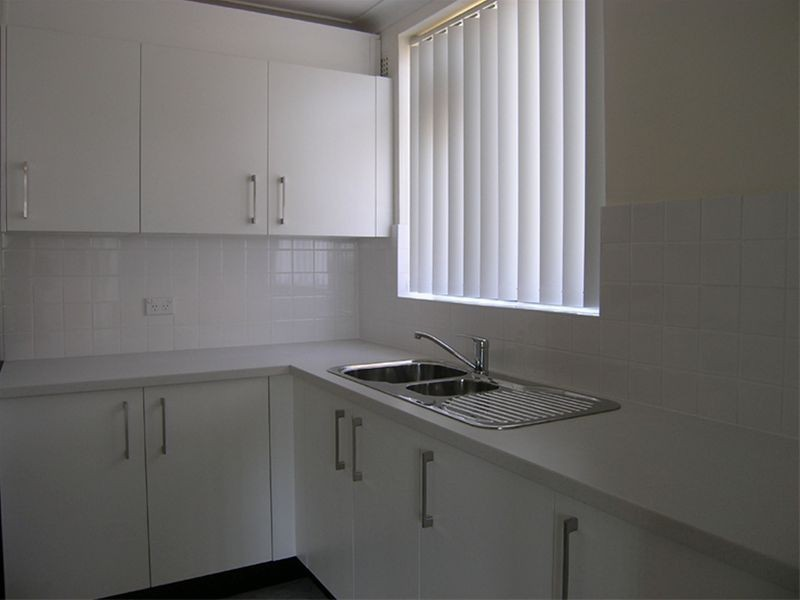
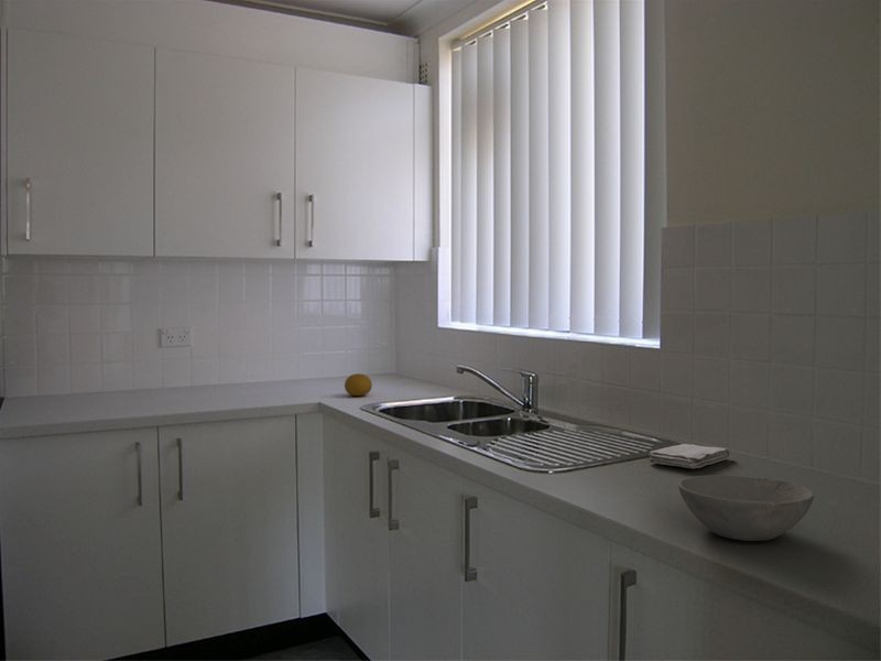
+ washcloth [648,443,731,469]
+ fruit [344,372,373,397]
+ bowl [677,475,815,542]
